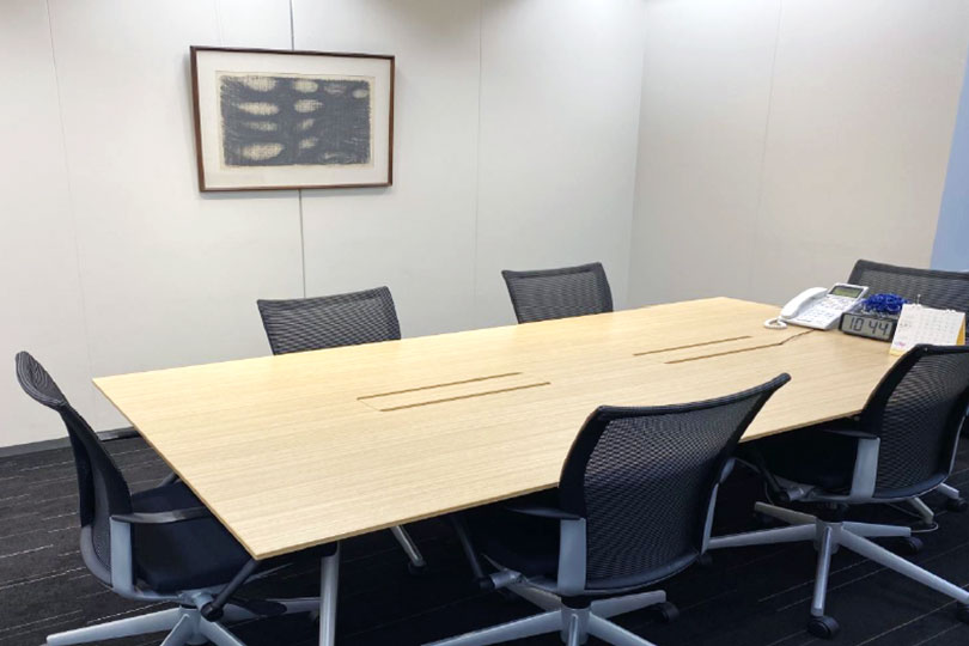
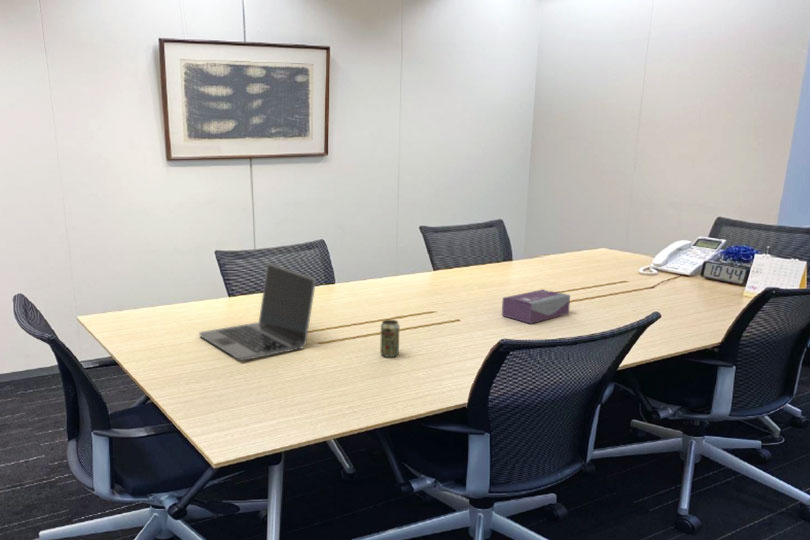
+ beverage can [379,319,400,358]
+ laptop [198,262,317,362]
+ tissue box [501,288,571,325]
